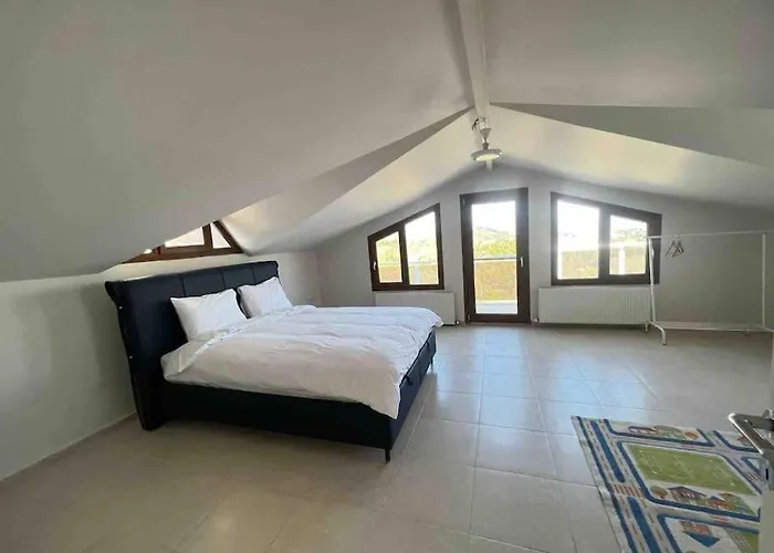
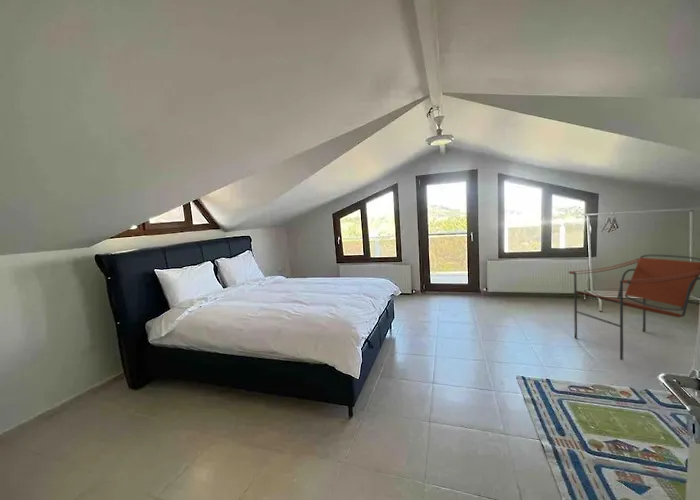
+ armchair [568,254,700,361]
